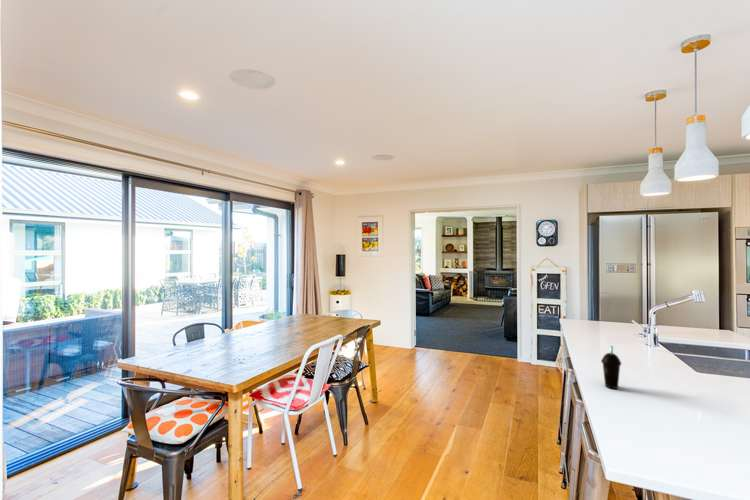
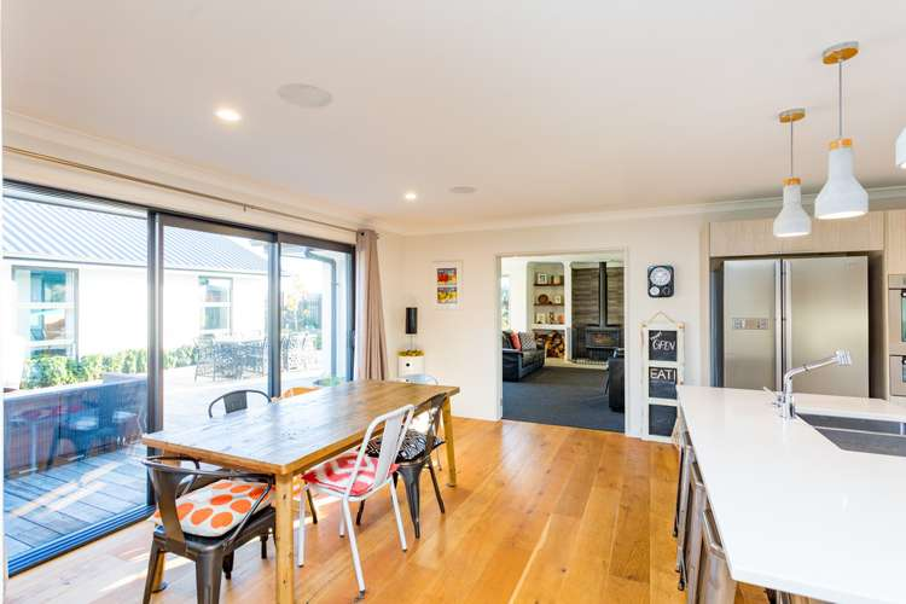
- cup [600,345,622,390]
